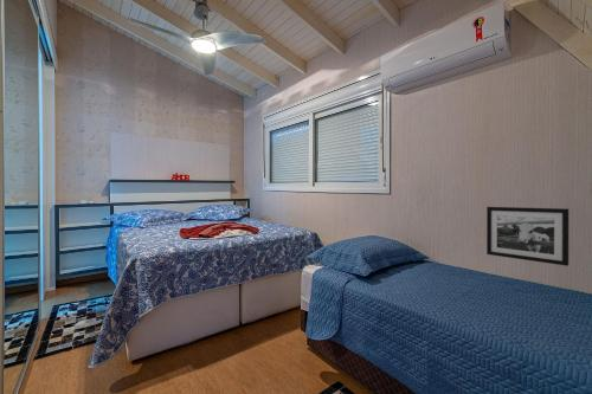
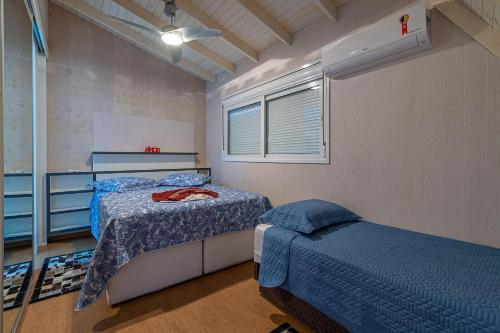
- picture frame [485,206,570,267]
